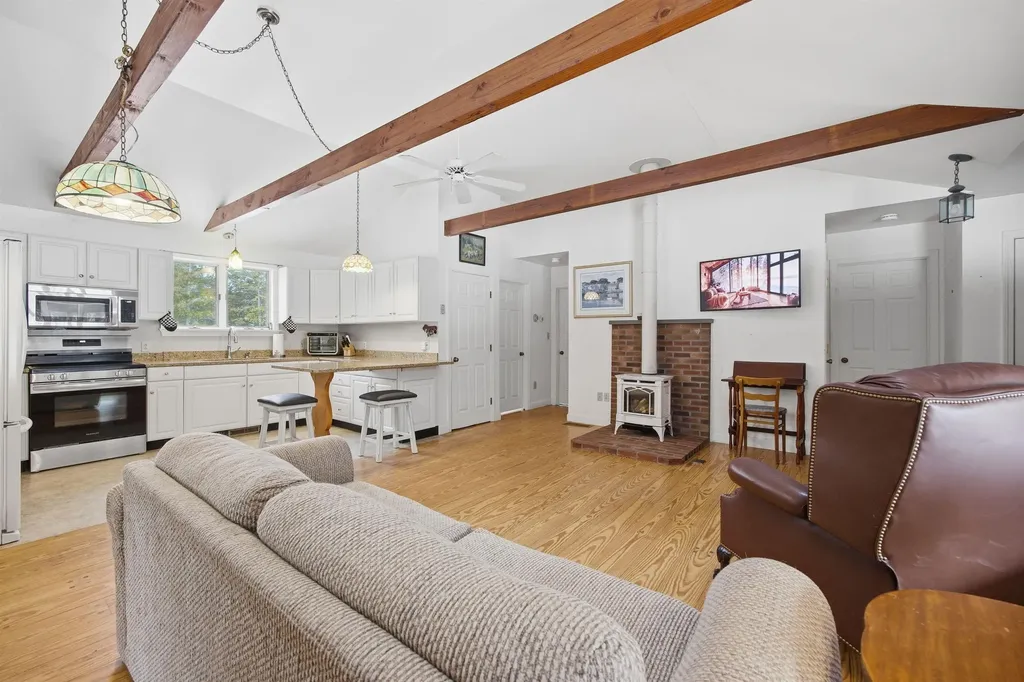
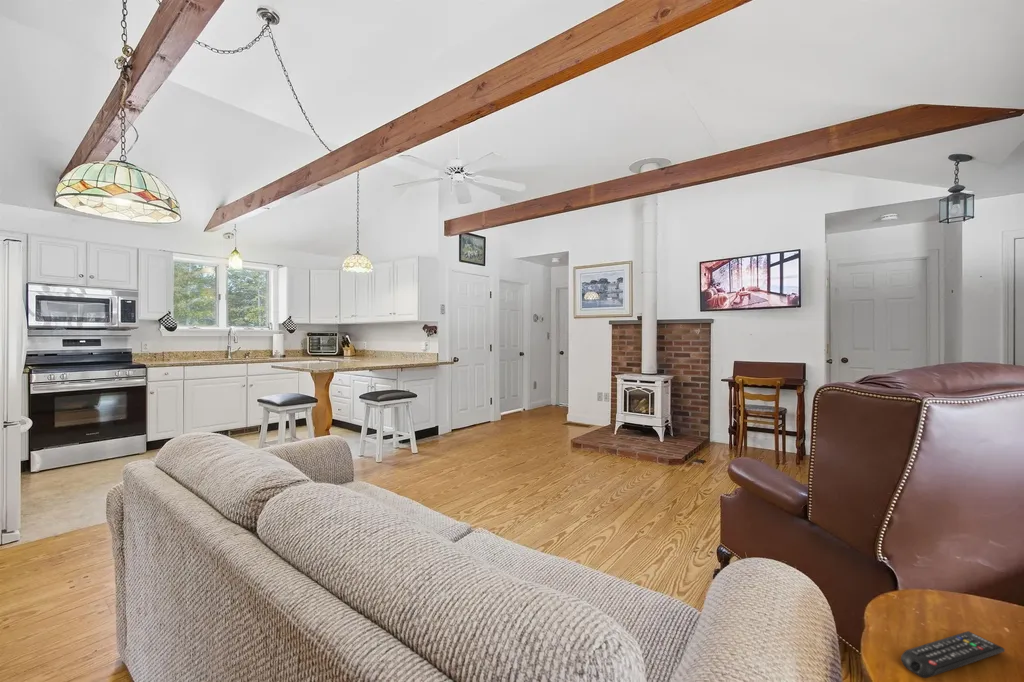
+ remote control [900,630,1006,679]
